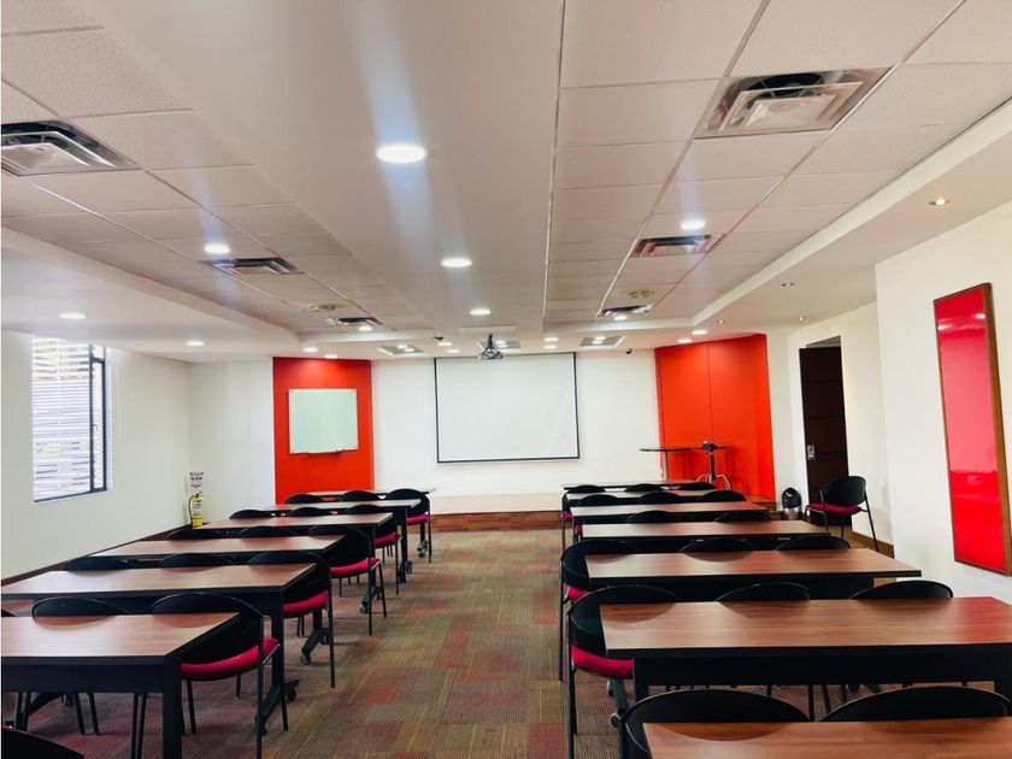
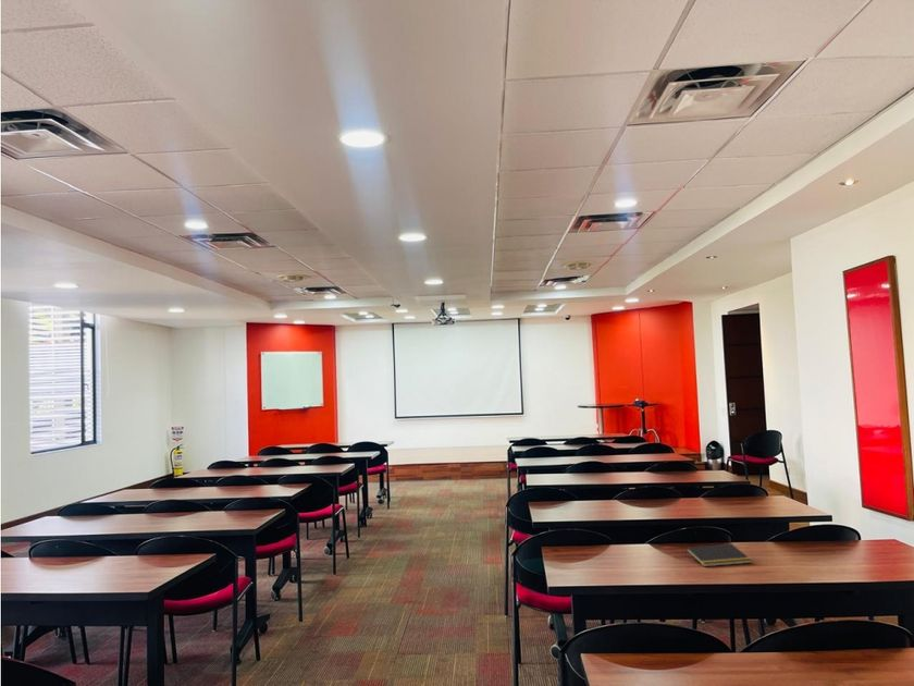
+ notepad [684,543,753,567]
